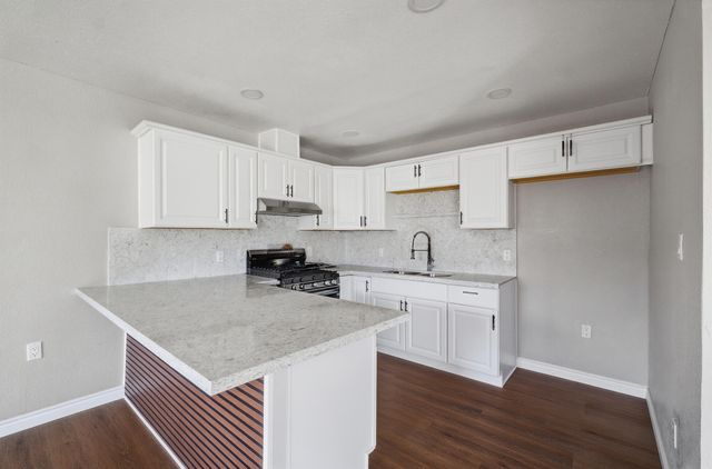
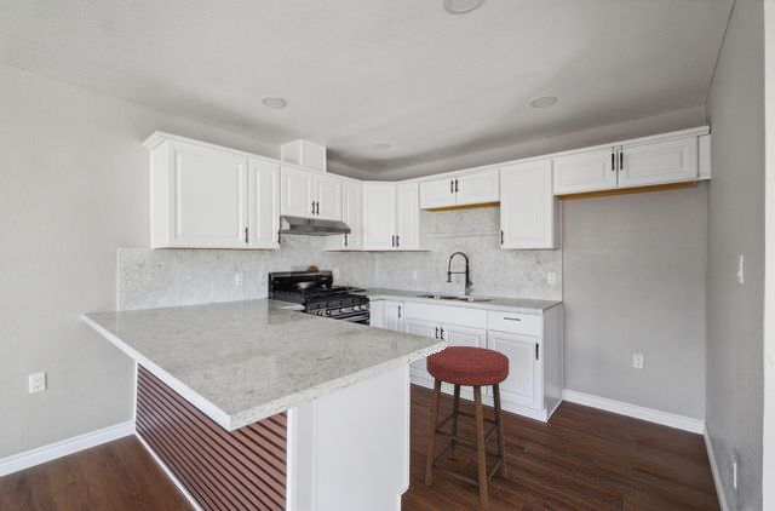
+ bar stool [424,345,510,510]
